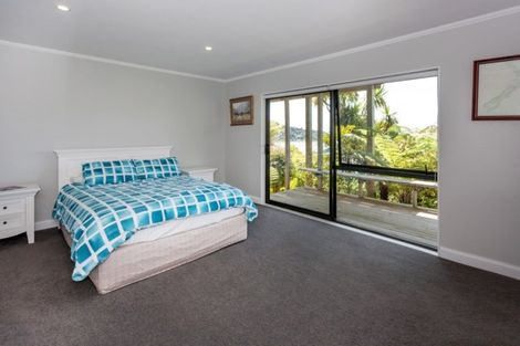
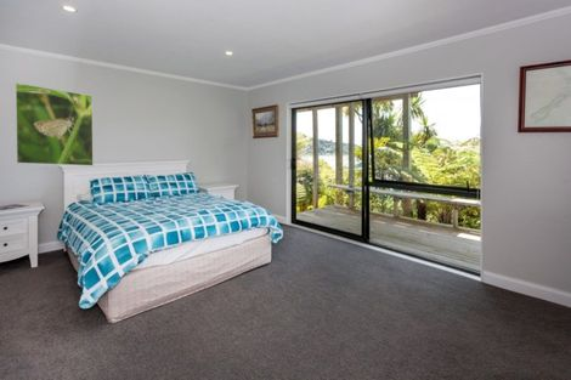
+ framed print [15,81,95,166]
